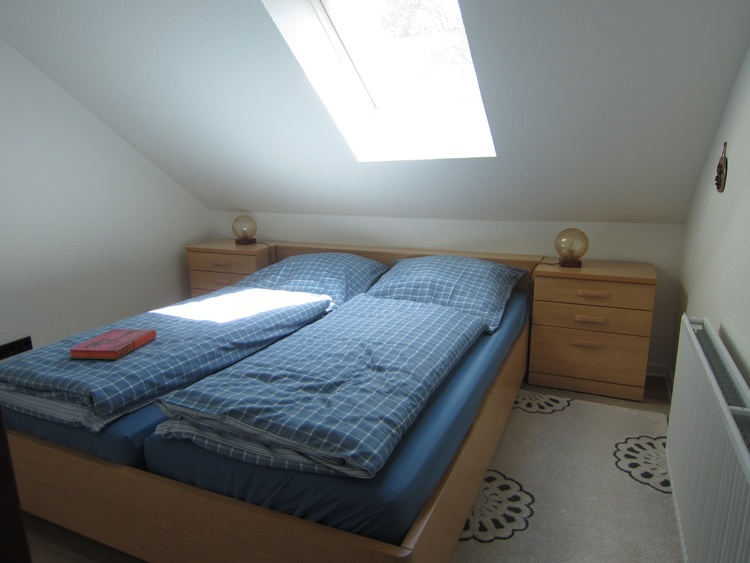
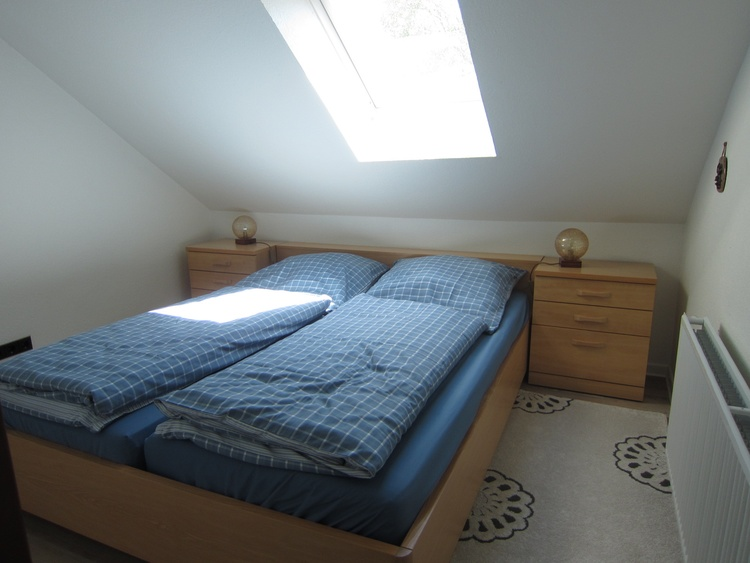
- hardback book [68,328,157,361]
